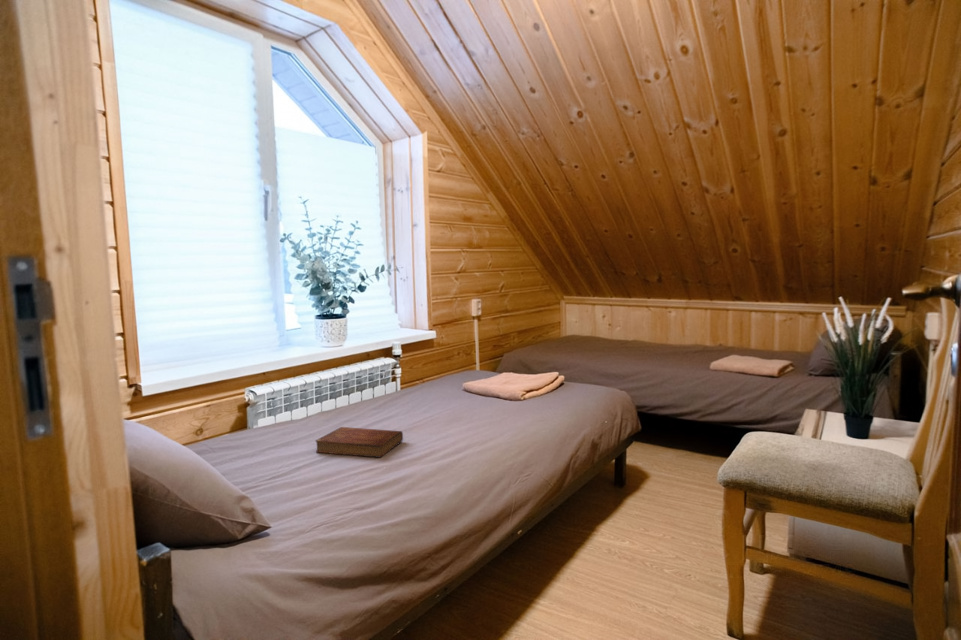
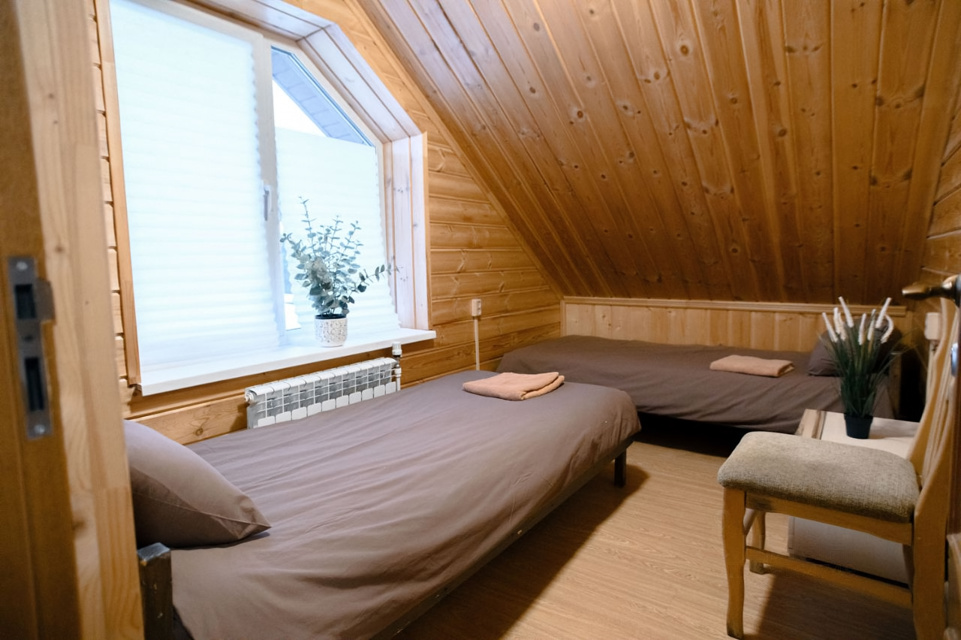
- bible [315,426,404,459]
